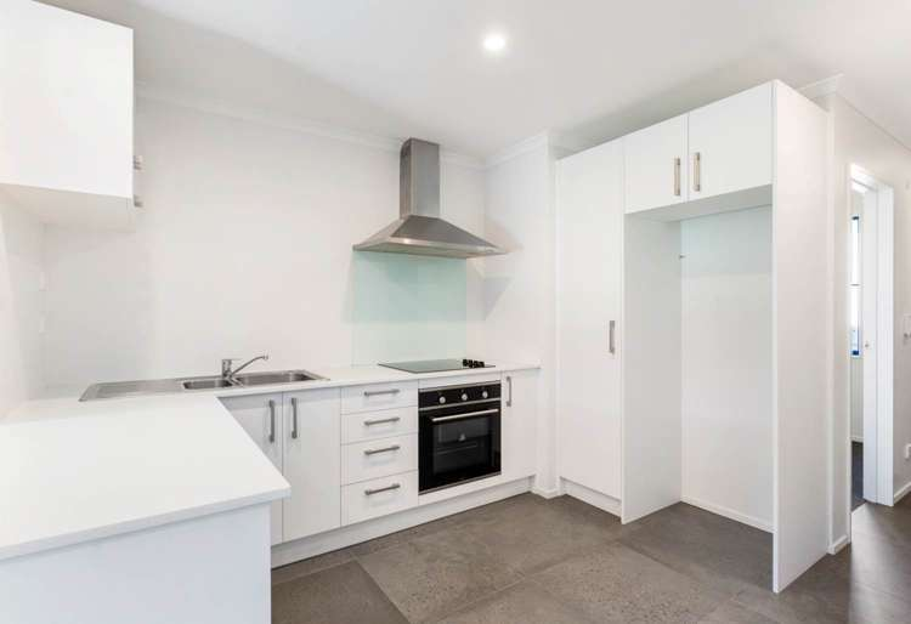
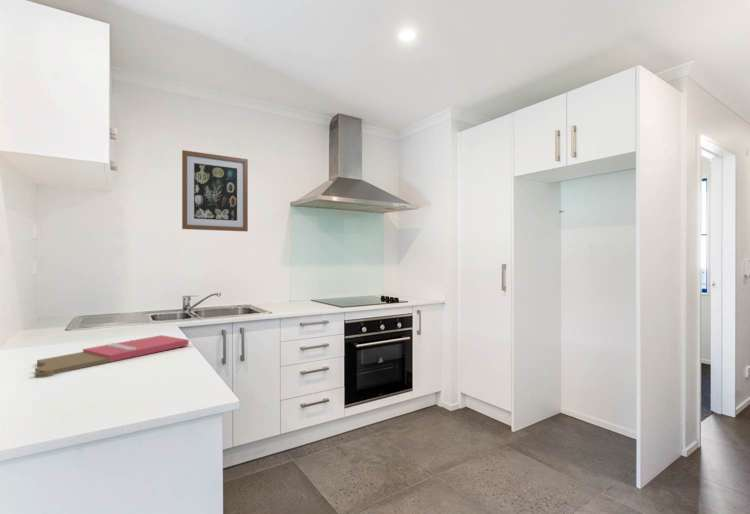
+ wall art [181,149,249,232]
+ cutting board [34,334,190,379]
